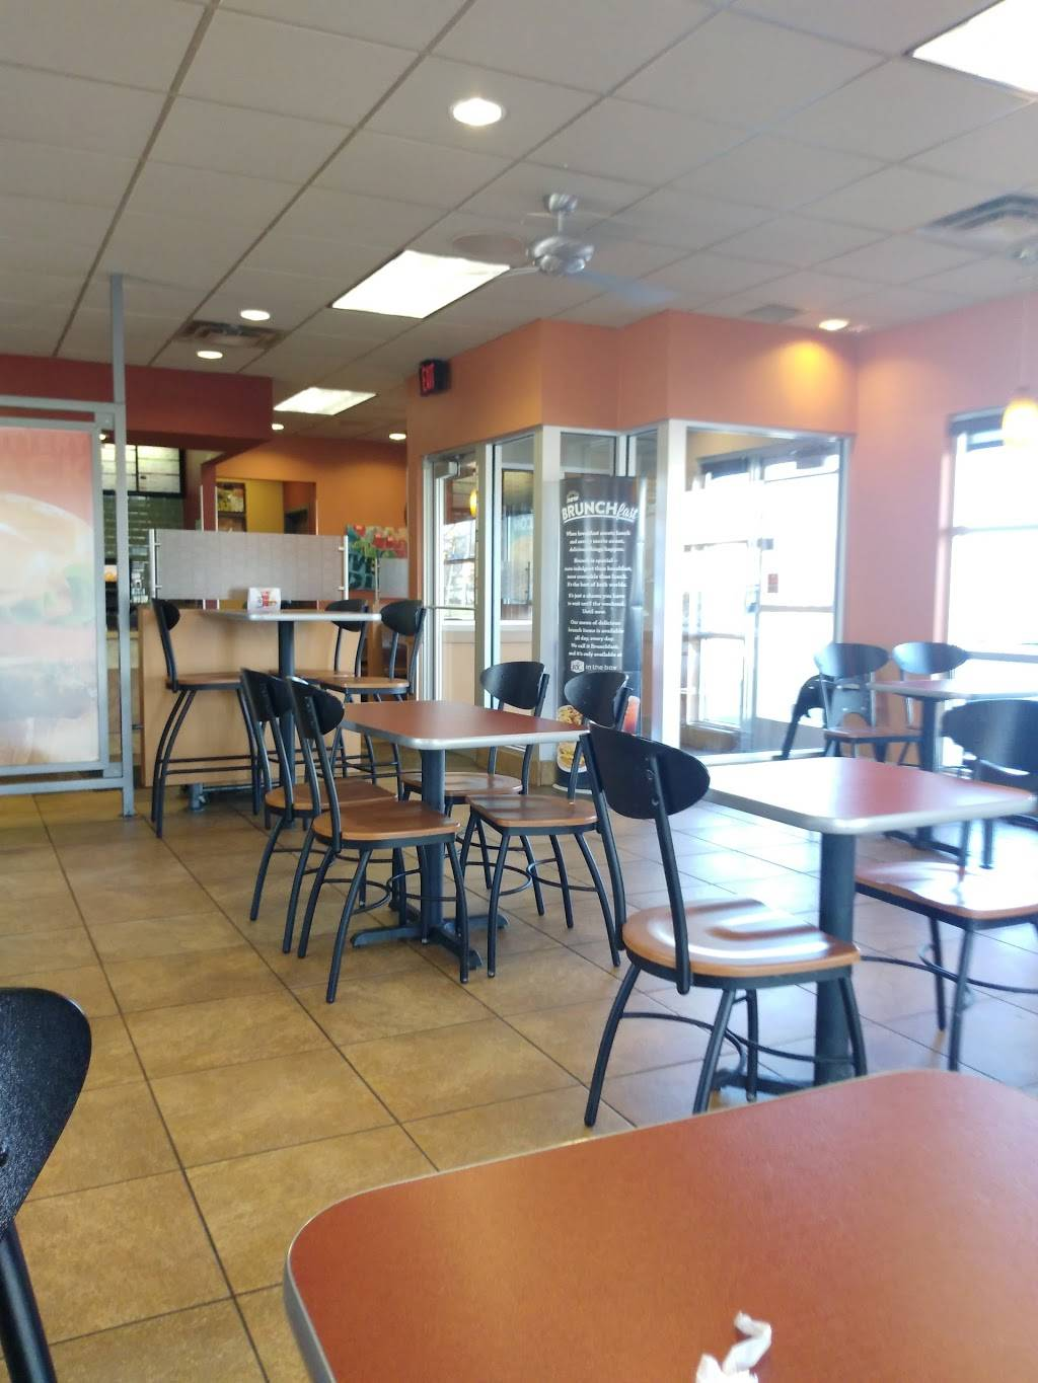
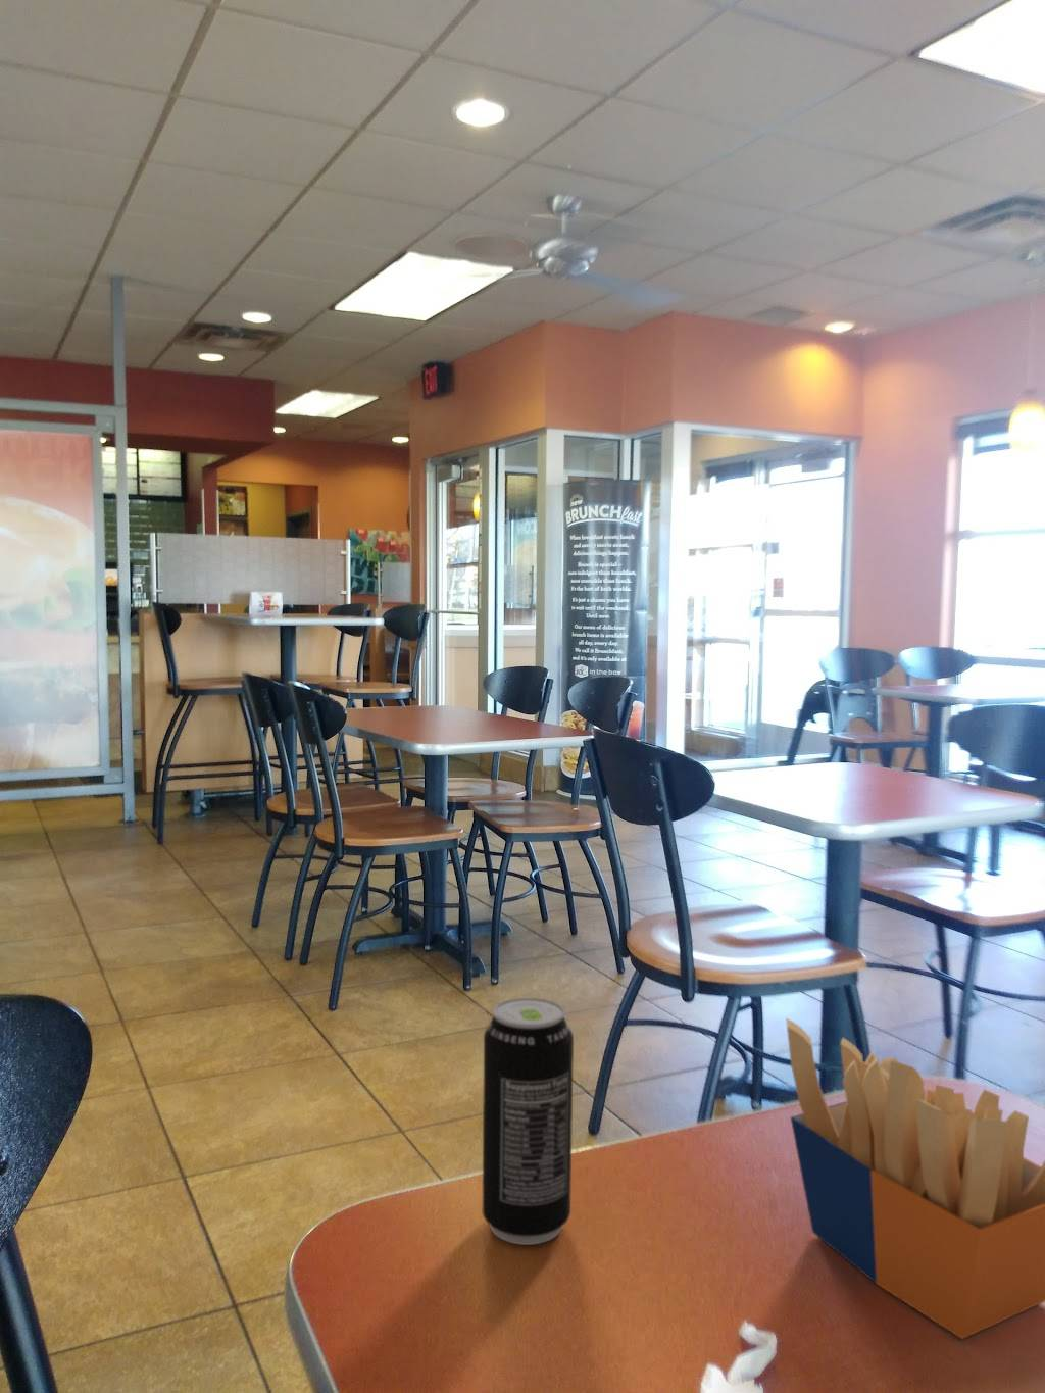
+ beverage can [482,997,574,1246]
+ french fries [785,1018,1045,1340]
